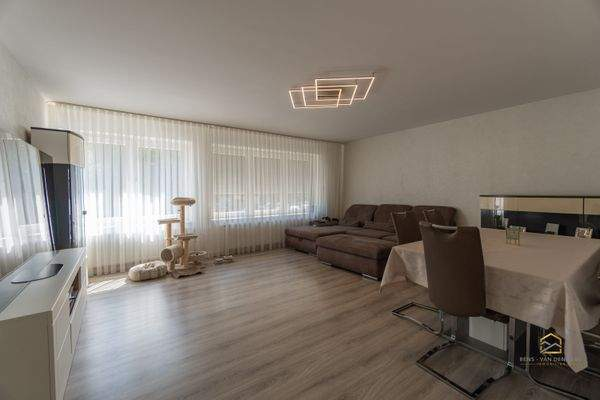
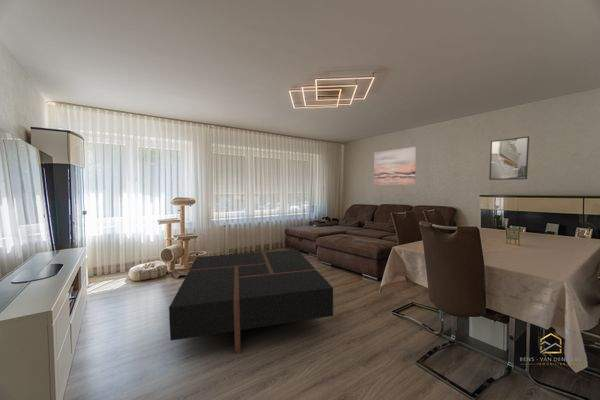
+ coffee table [168,248,334,355]
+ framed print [488,135,530,181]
+ wall art [373,146,417,186]
